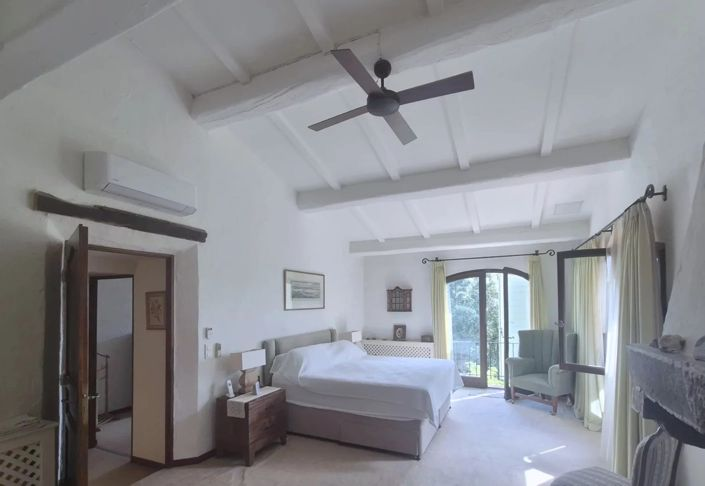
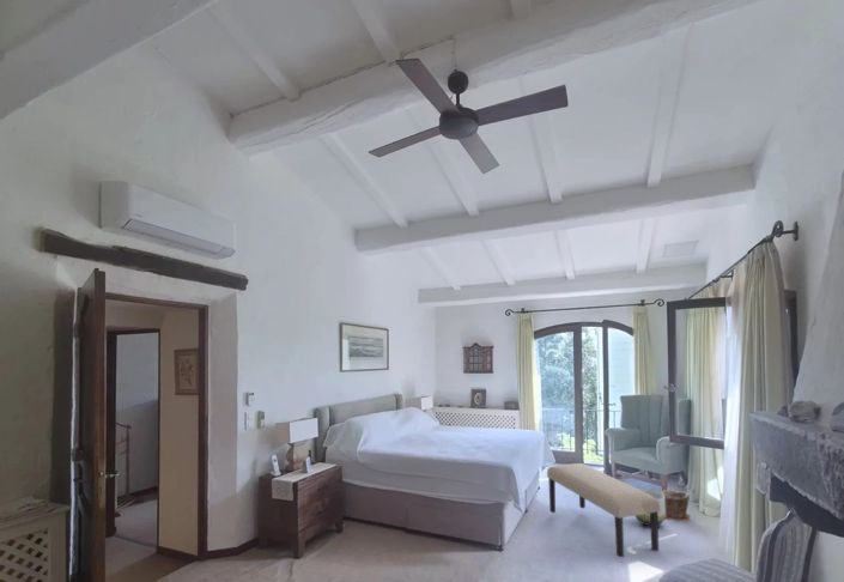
+ bench [546,462,660,558]
+ planter [633,487,666,527]
+ plant pot [660,489,691,523]
